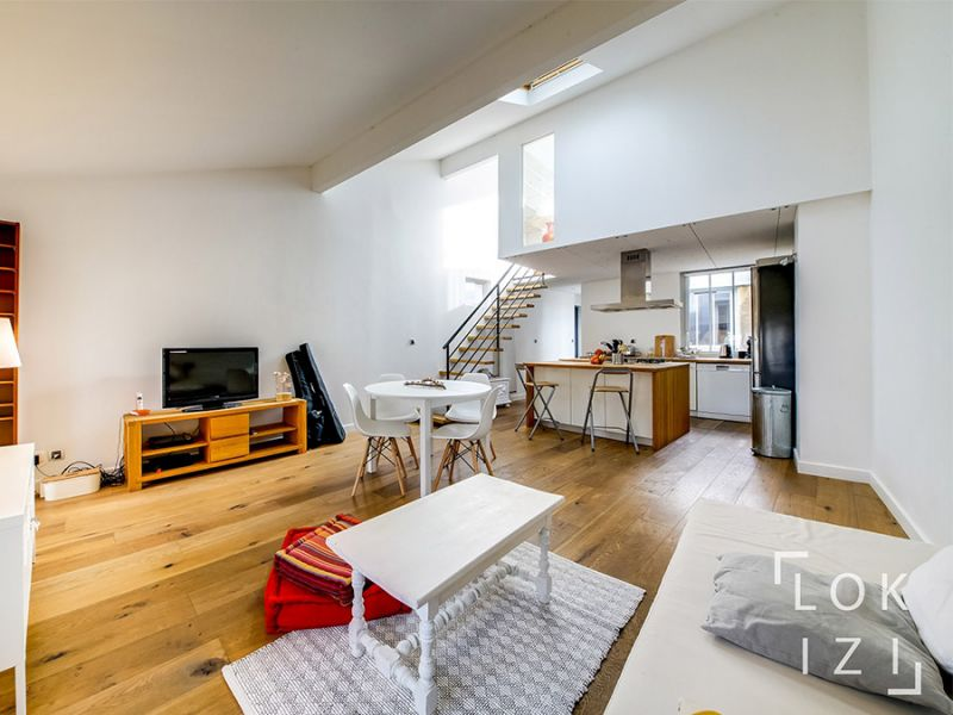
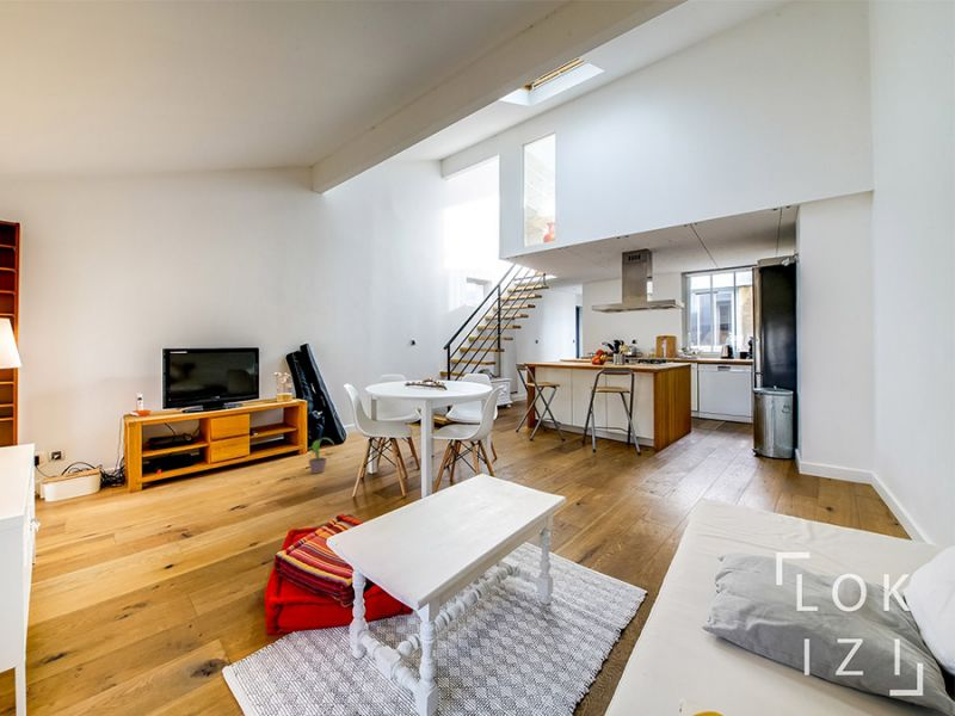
+ potted plant [300,437,334,475]
